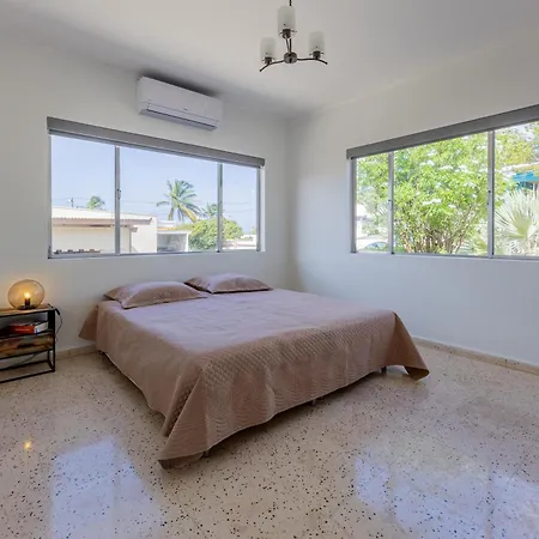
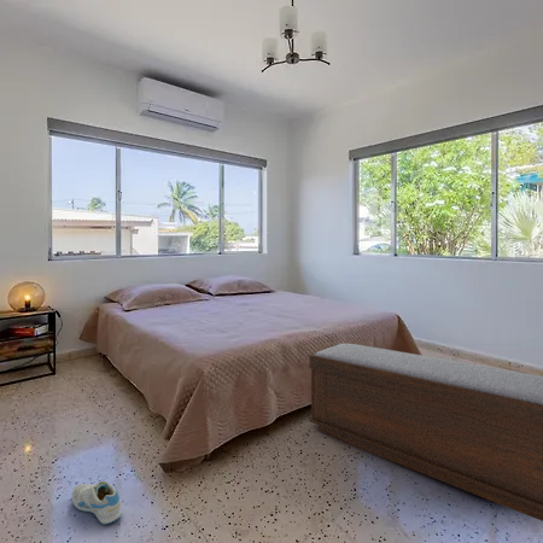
+ sneaker [70,479,123,526]
+ bench [308,343,543,522]
